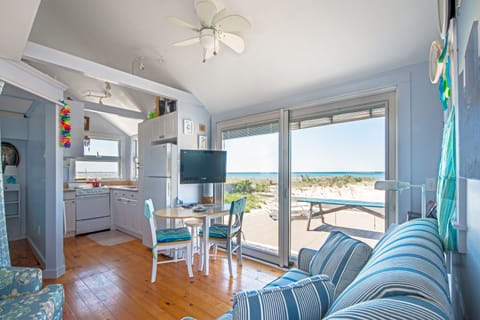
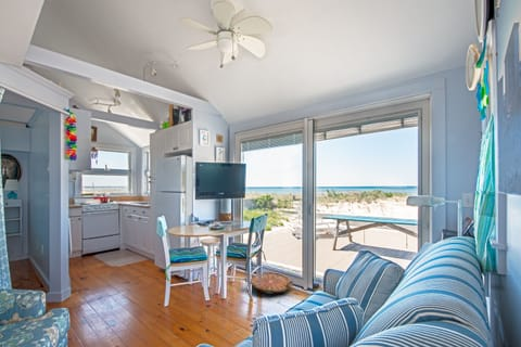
+ woven basket [244,271,294,295]
